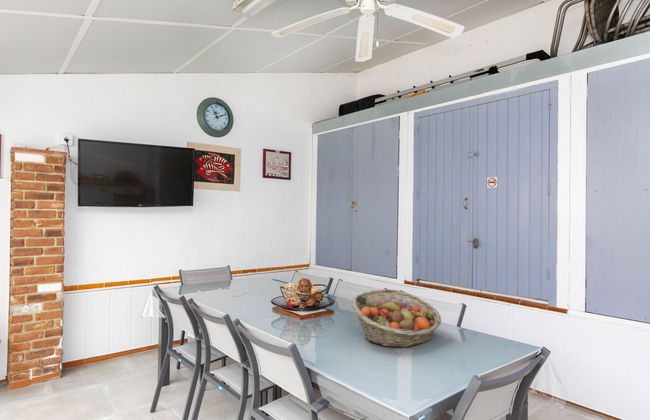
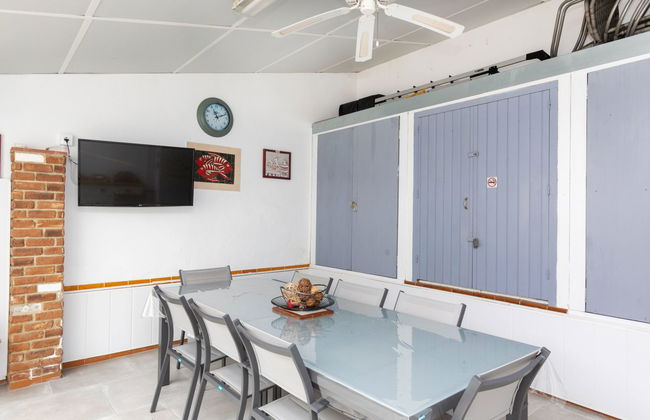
- fruit basket [350,288,442,349]
